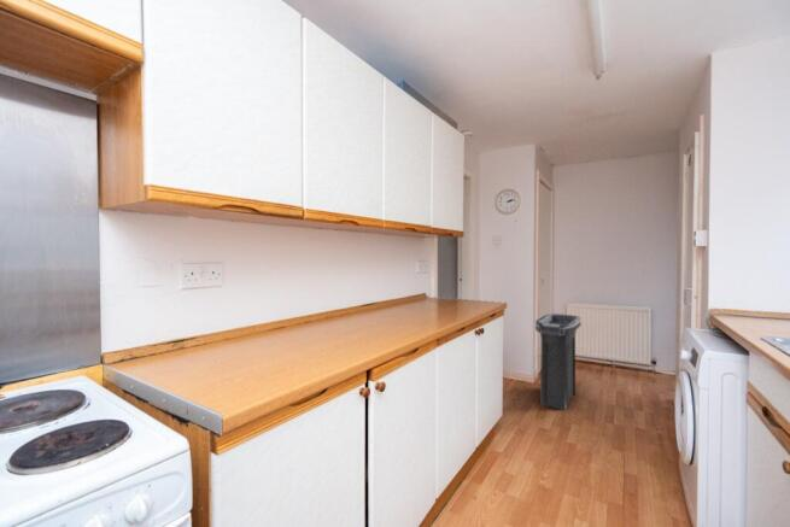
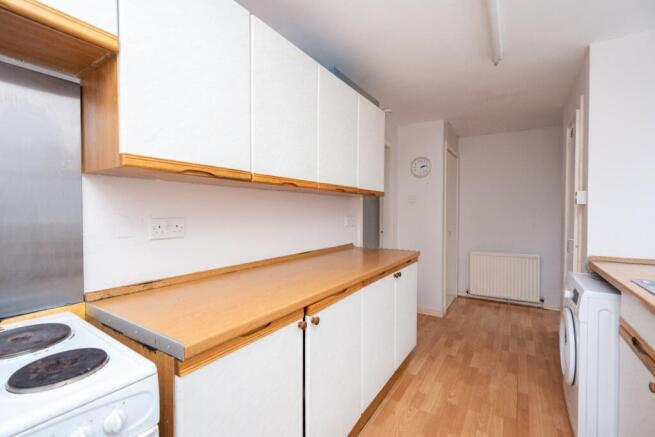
- trash can [534,312,583,411]
